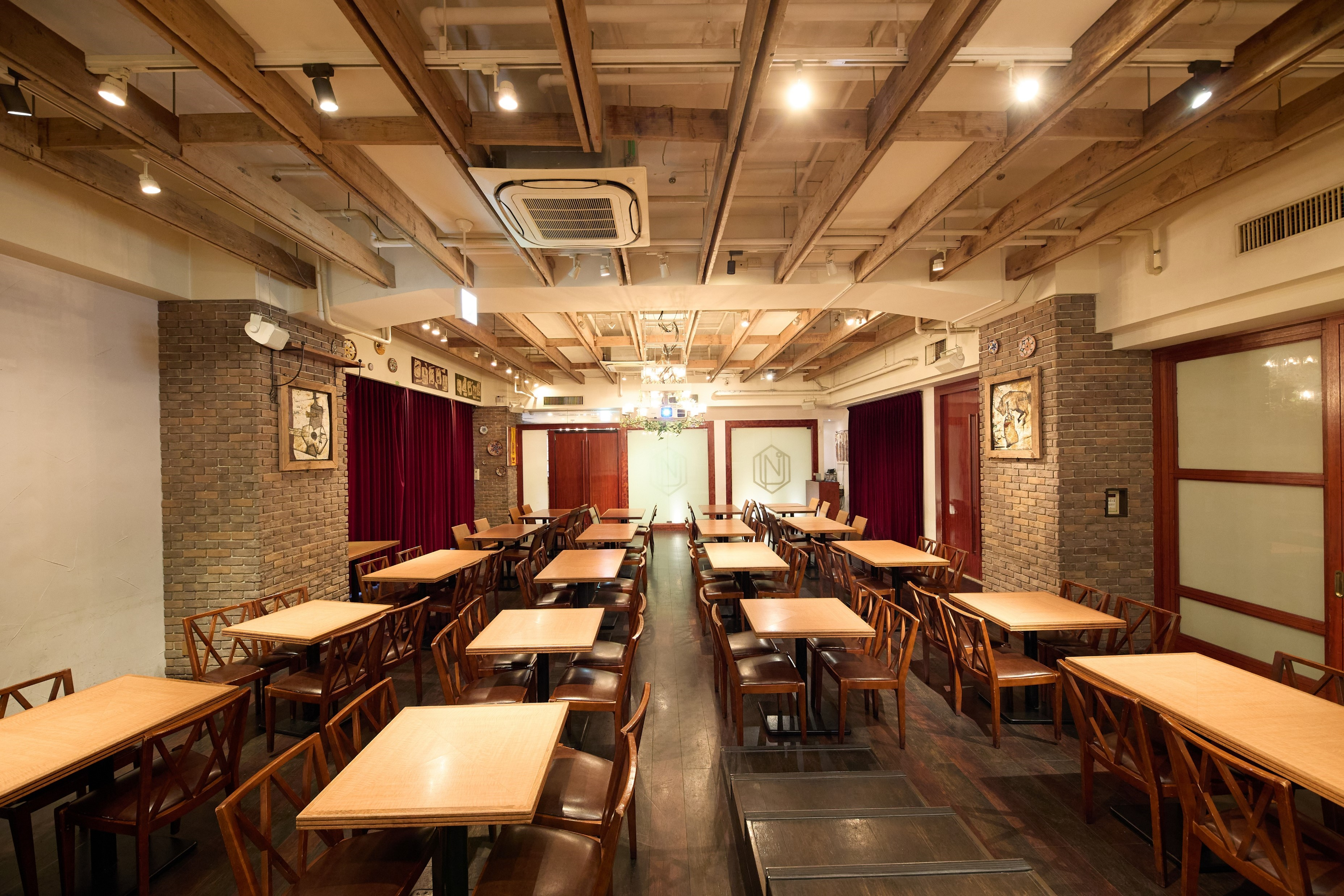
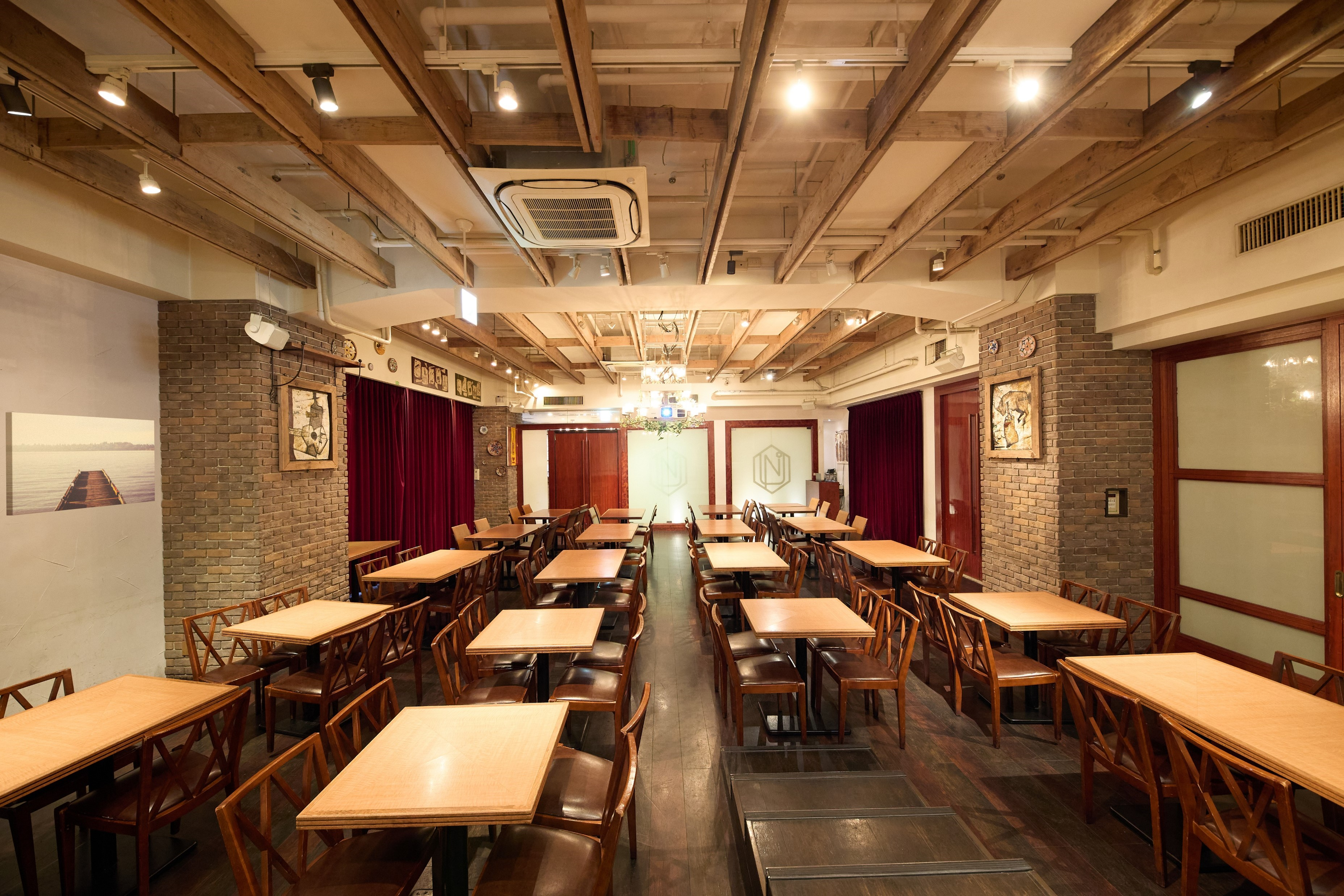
+ wall art [5,412,155,516]
